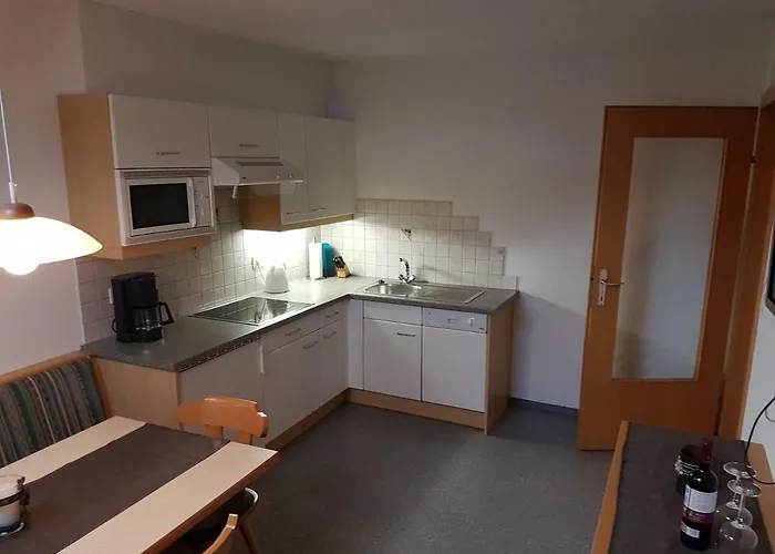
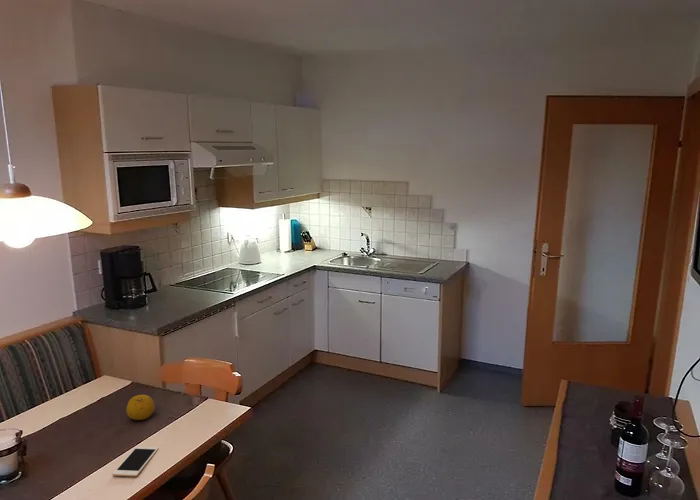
+ cell phone [111,446,159,477]
+ fruit [126,394,156,421]
